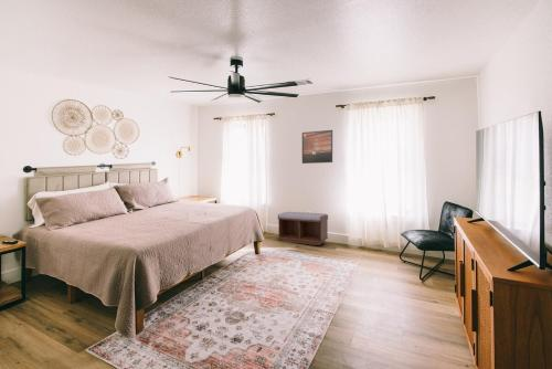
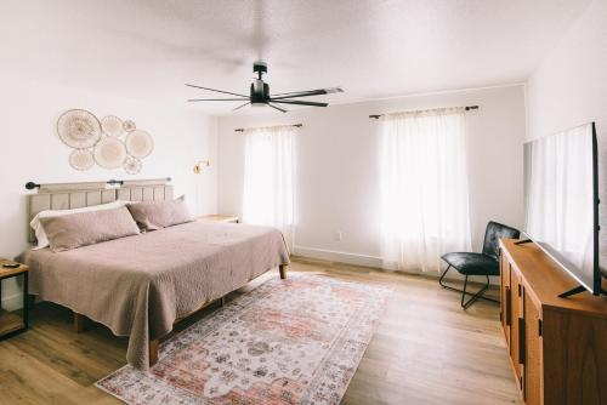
- bench [277,211,329,246]
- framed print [301,129,333,165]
